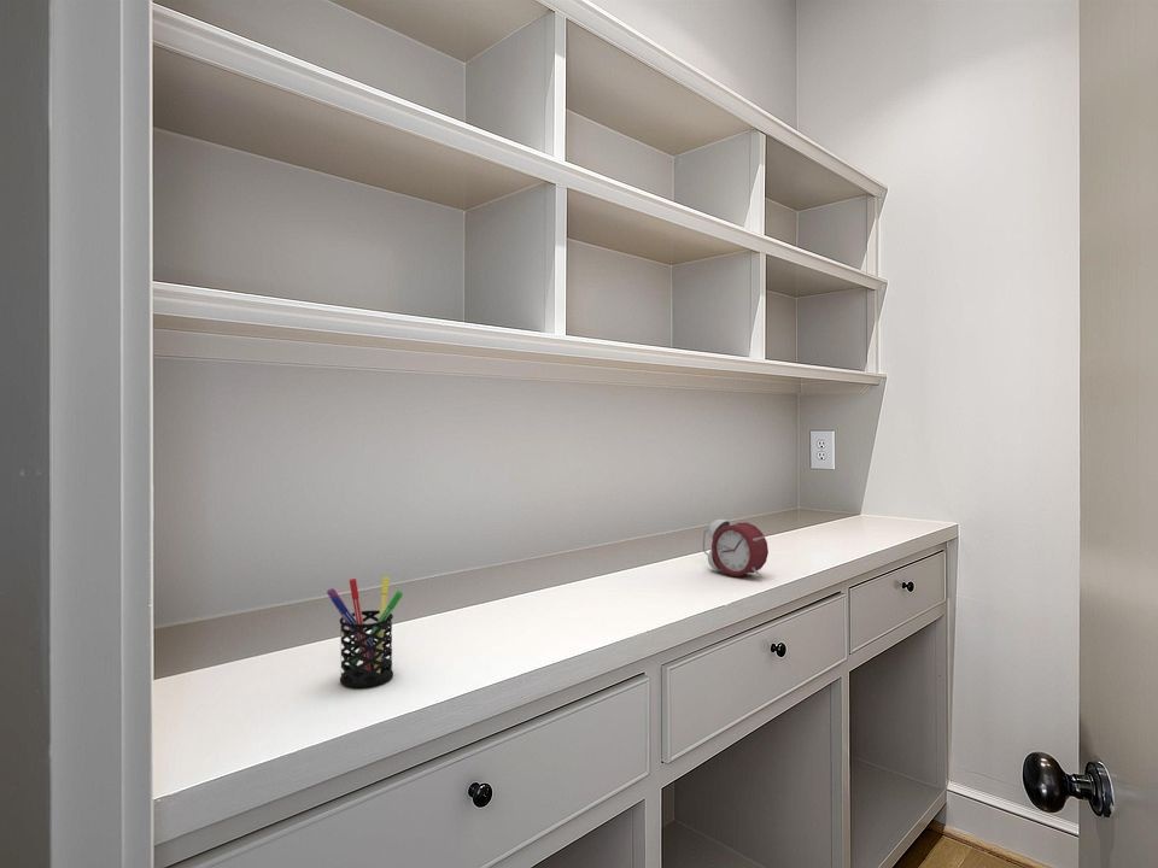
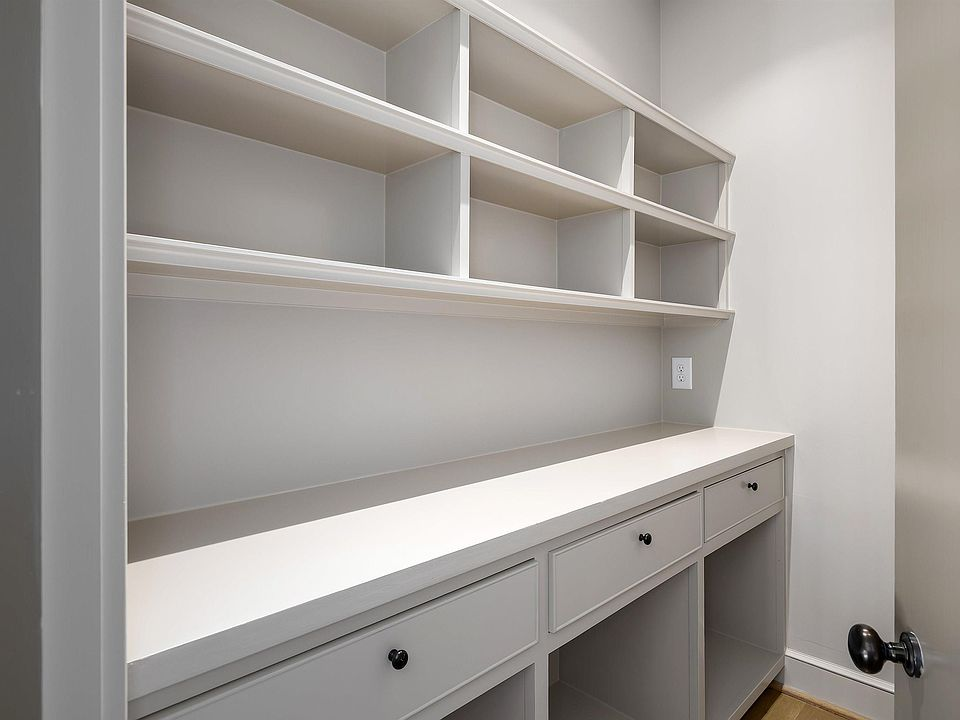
- alarm clock [702,518,770,577]
- pen holder [326,576,404,688]
